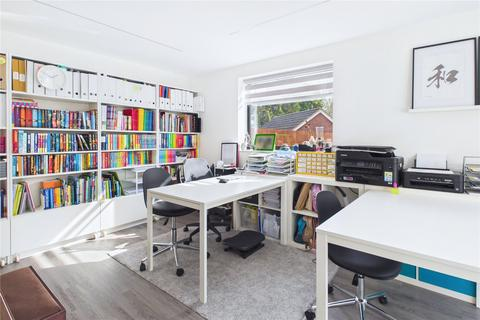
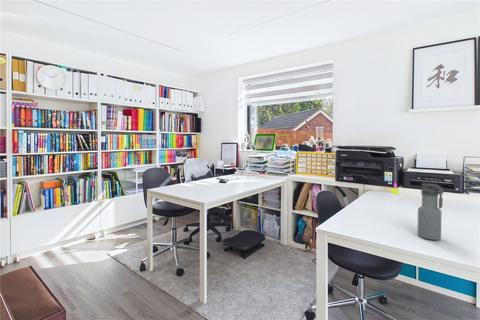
+ water bottle [417,182,444,241]
